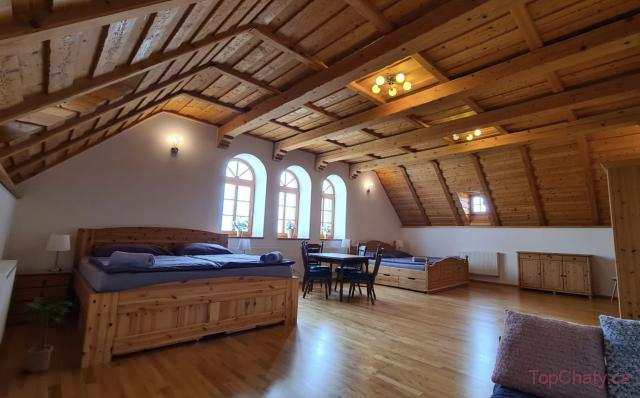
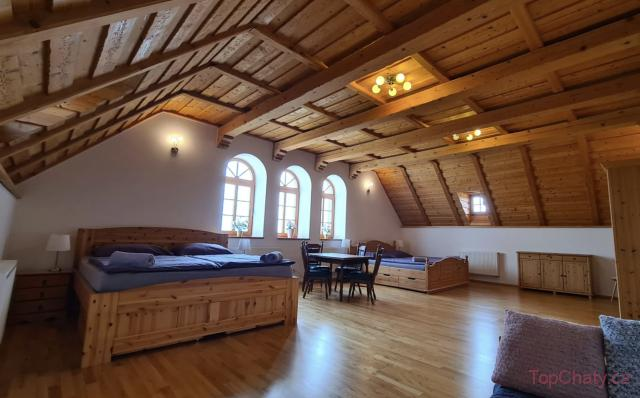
- potted plant [19,295,75,373]
